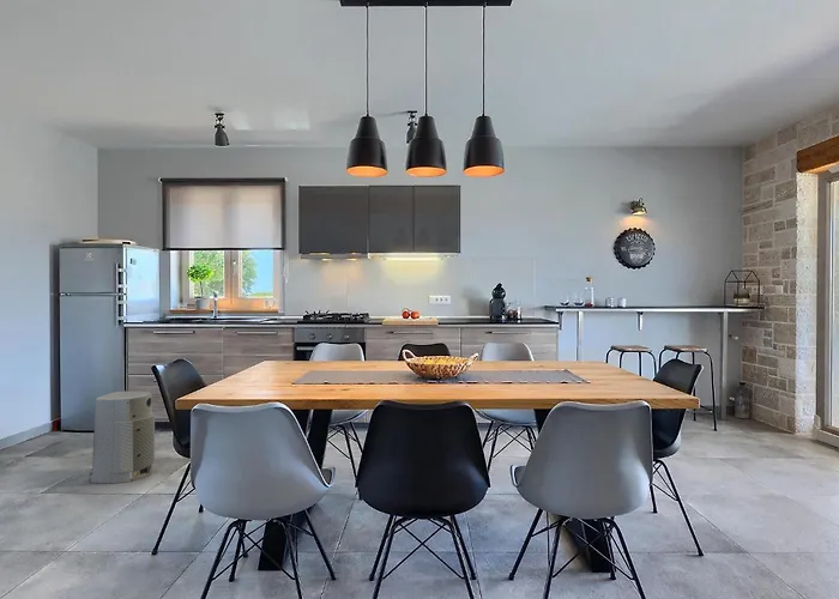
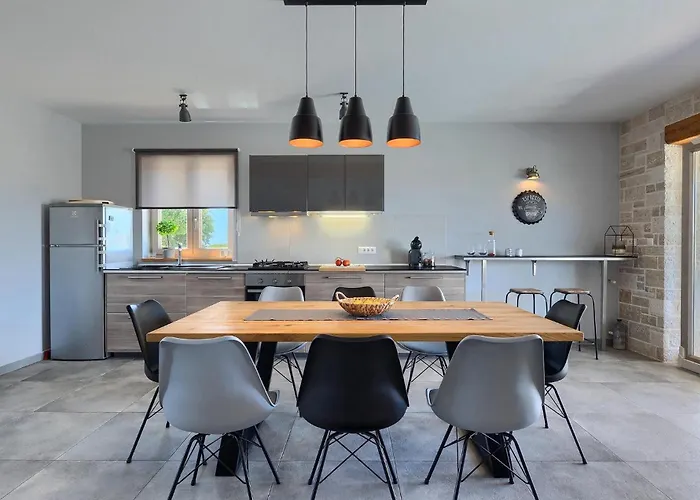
- air purifier [89,389,156,484]
